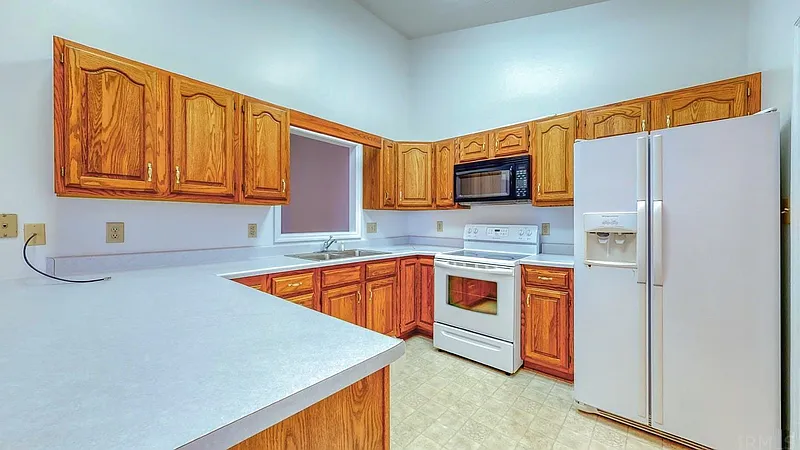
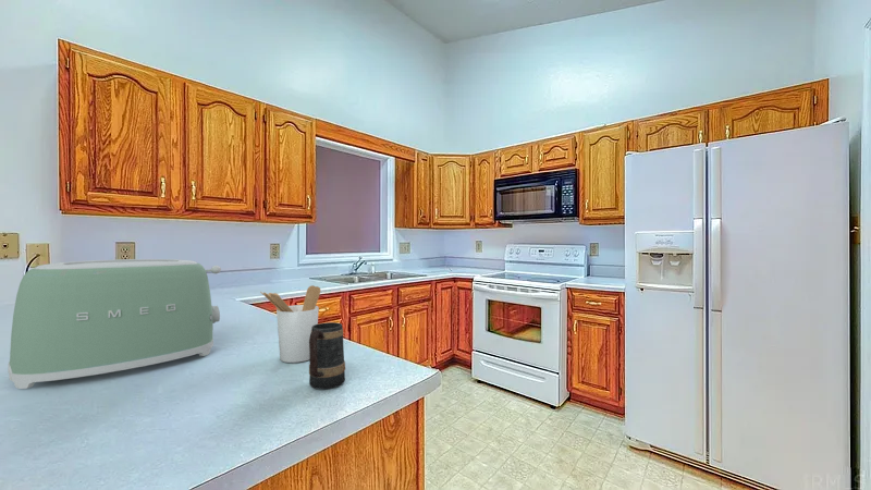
+ utensil holder [259,284,322,364]
+ toaster [7,258,222,390]
+ mug [308,321,346,390]
